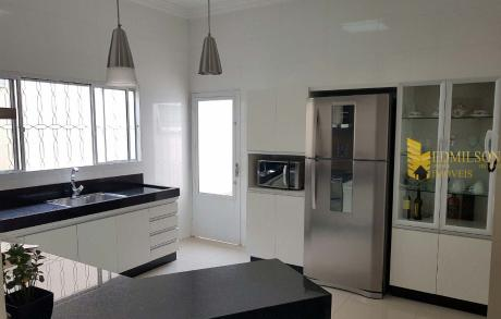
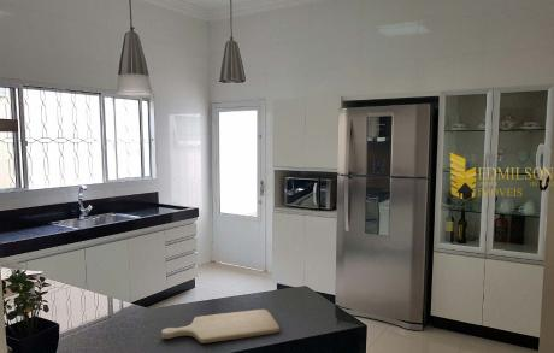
+ chopping board [160,308,281,345]
